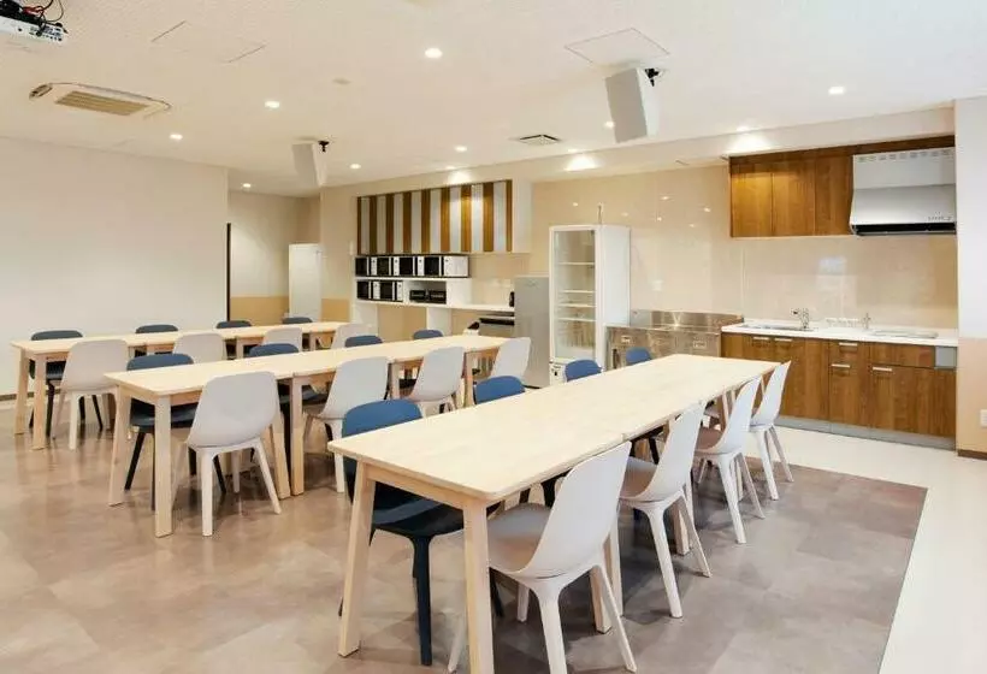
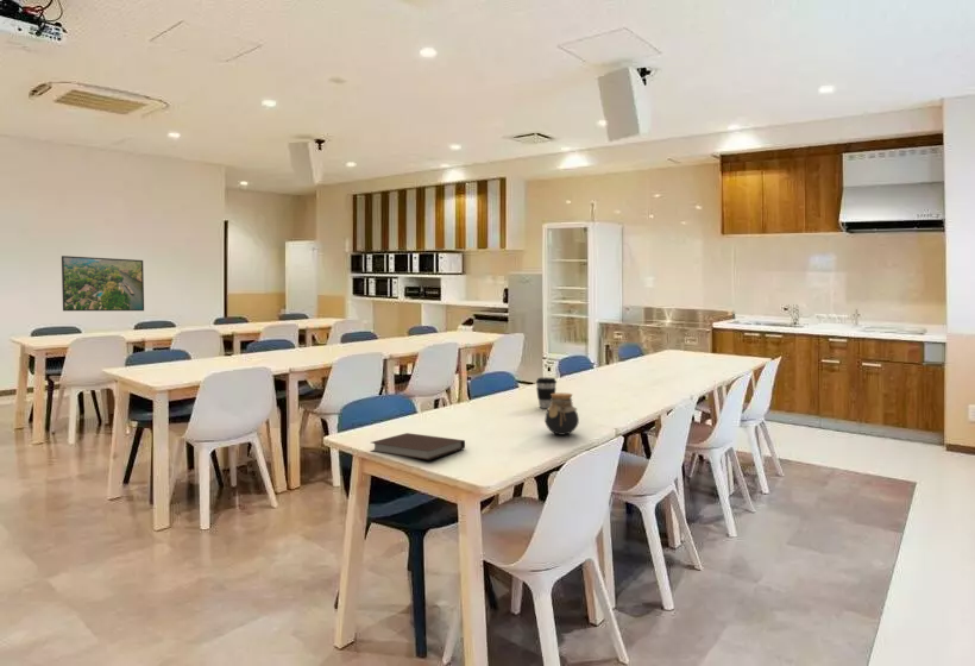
+ coffee cup [535,376,558,409]
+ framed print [61,255,145,312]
+ jar [543,391,580,436]
+ notebook [369,432,466,461]
